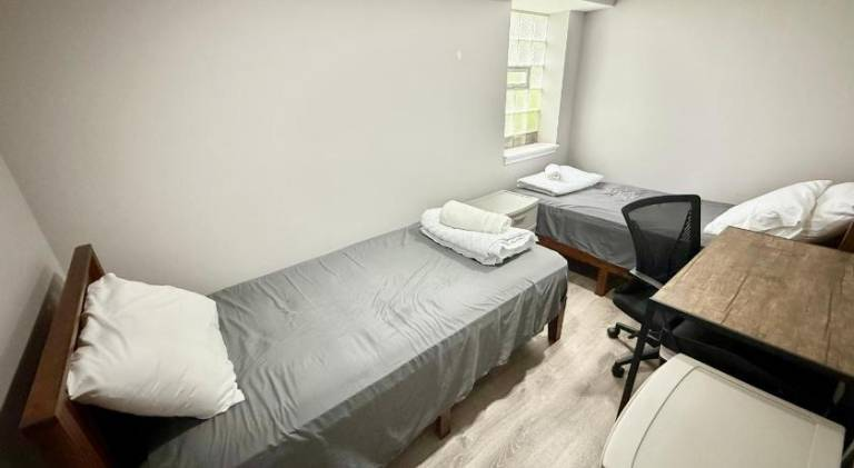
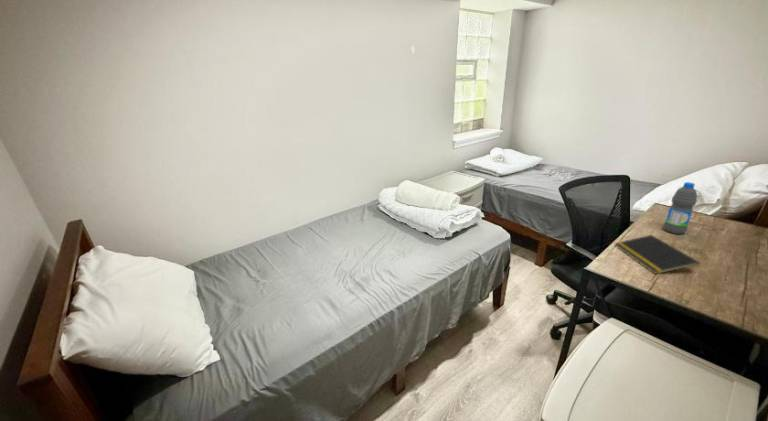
+ notepad [613,234,701,275]
+ water bottle [662,181,698,235]
